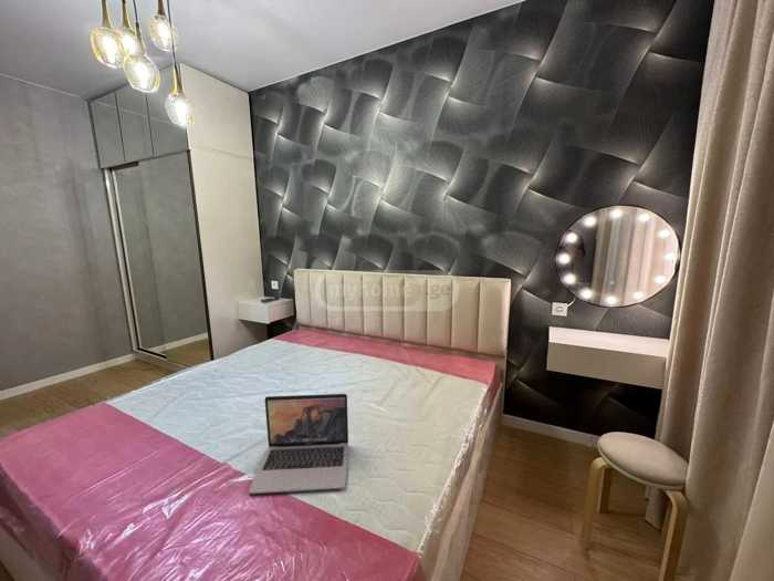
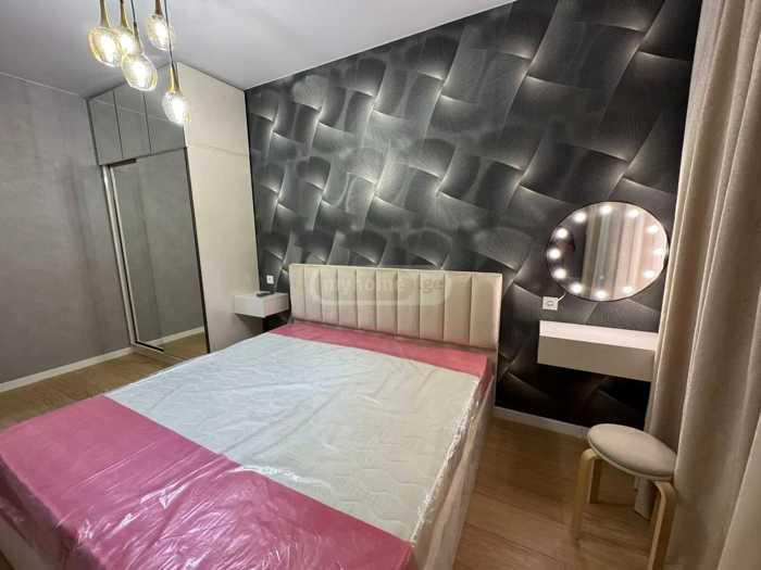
- laptop [248,393,349,495]
